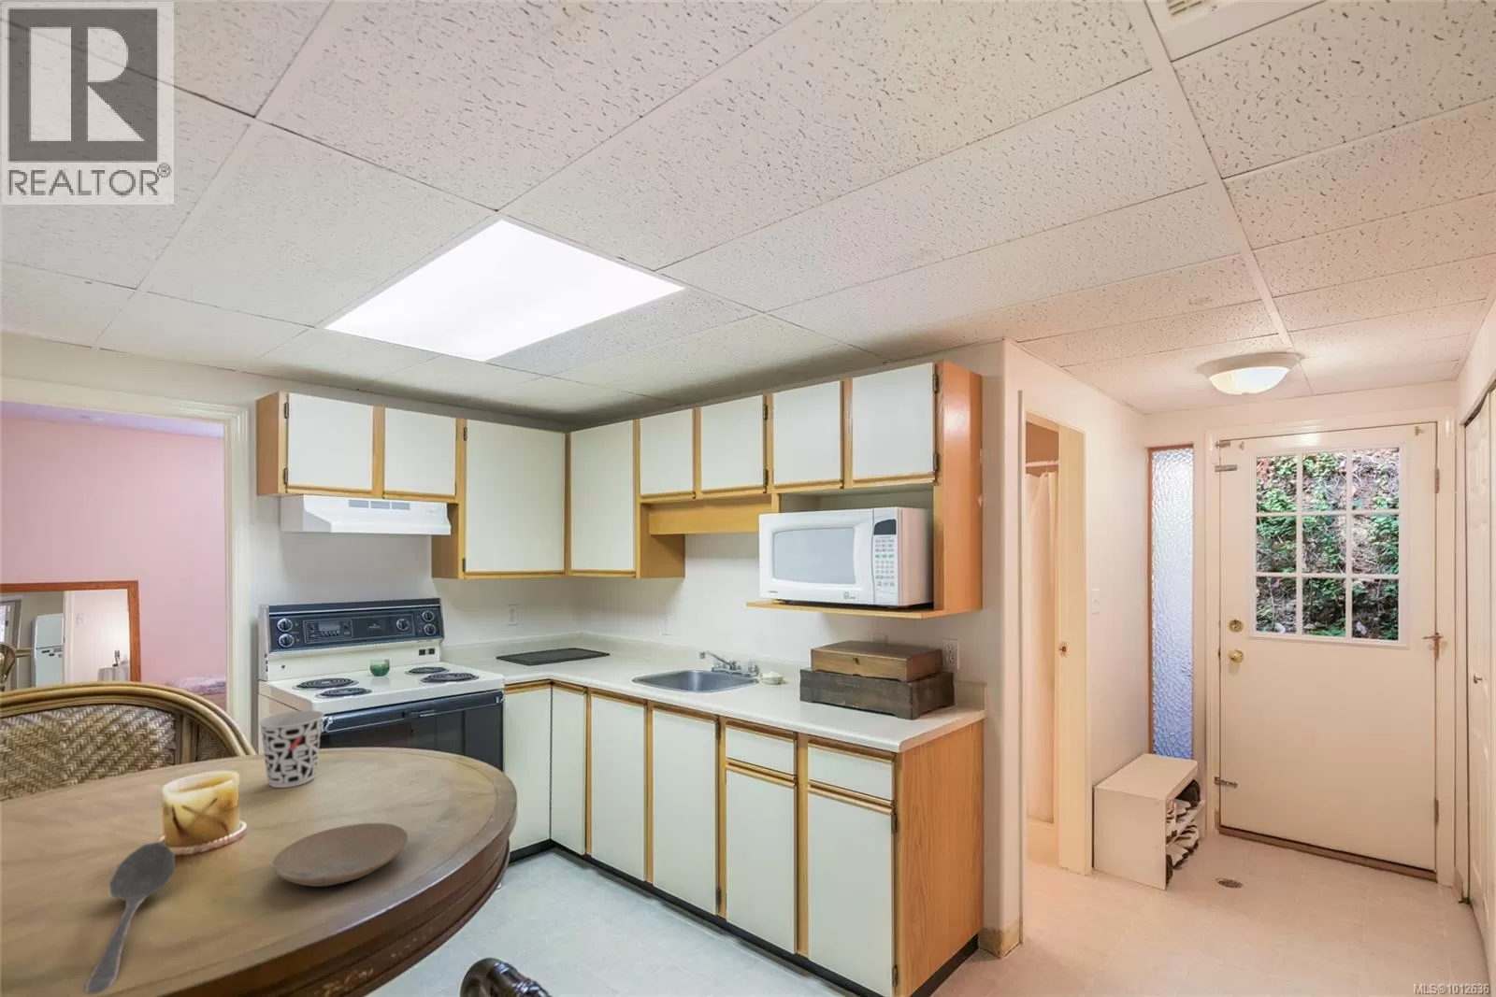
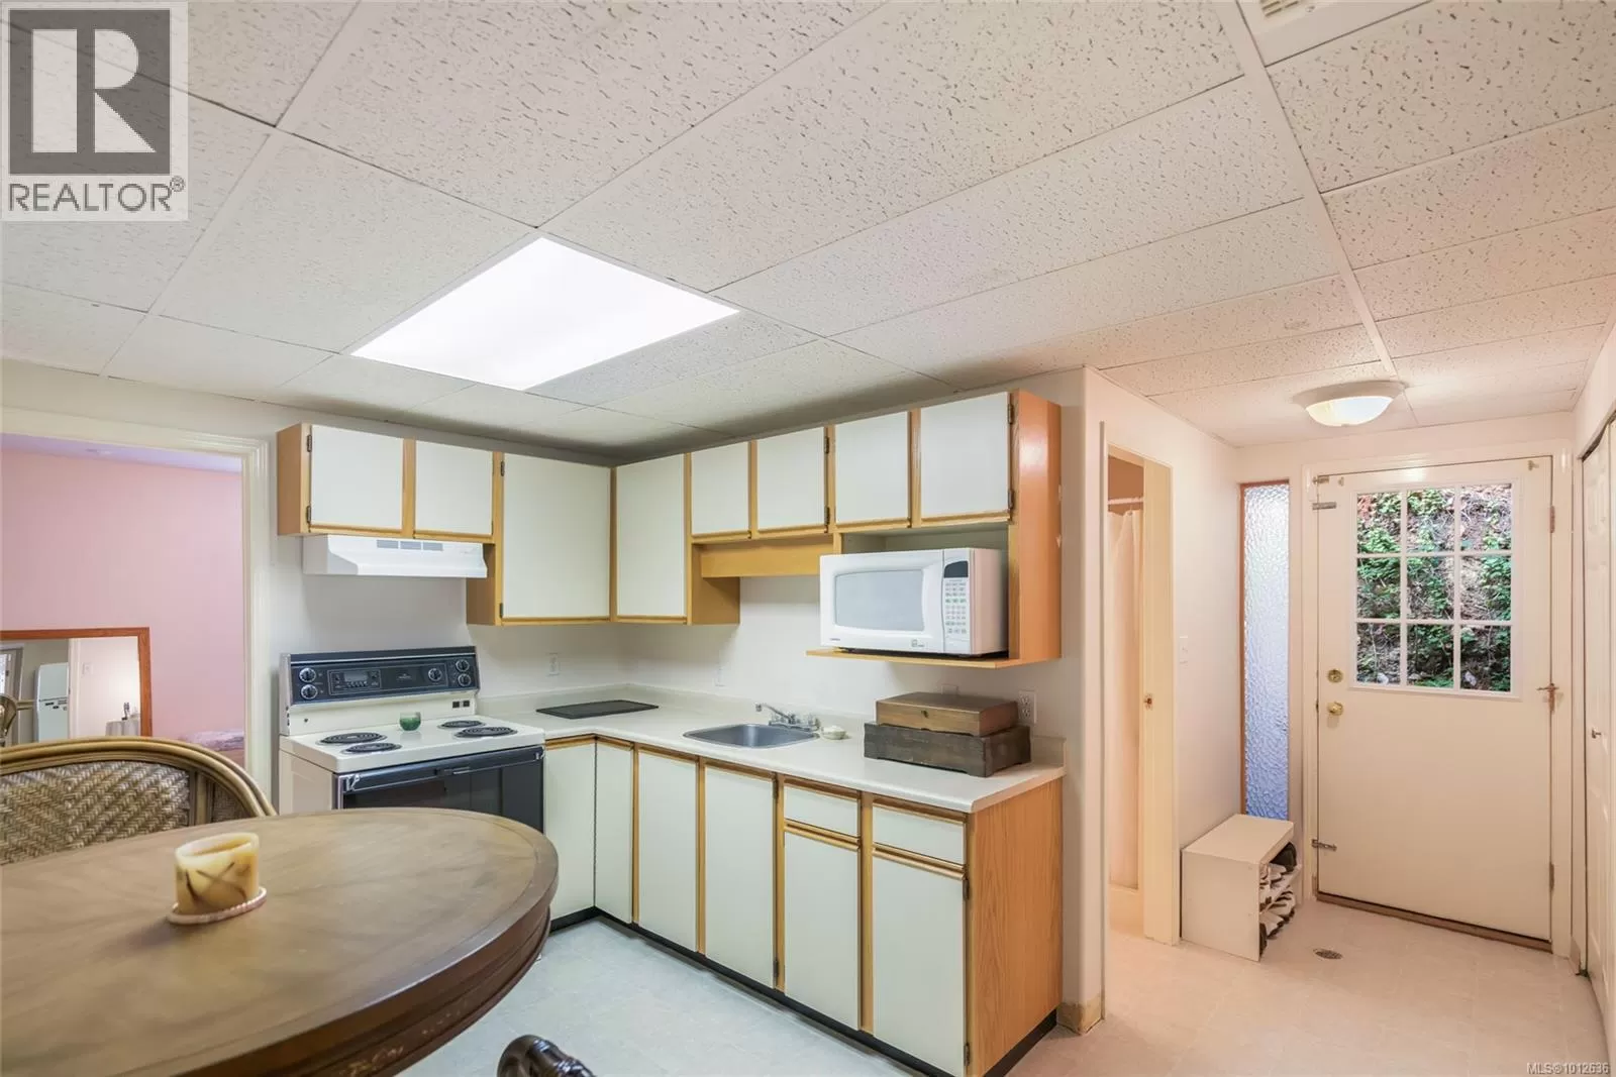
- stirrer [85,841,176,995]
- cup [258,709,325,789]
- plate [272,822,409,888]
